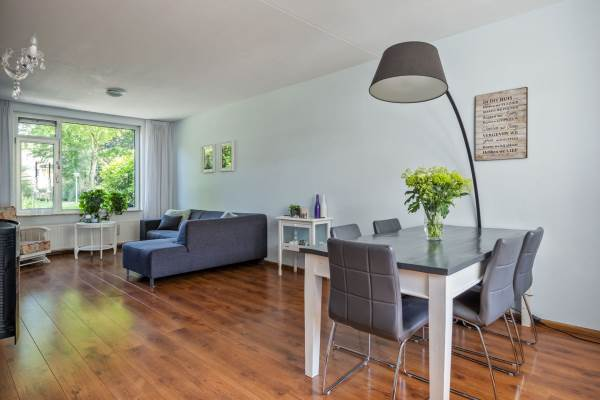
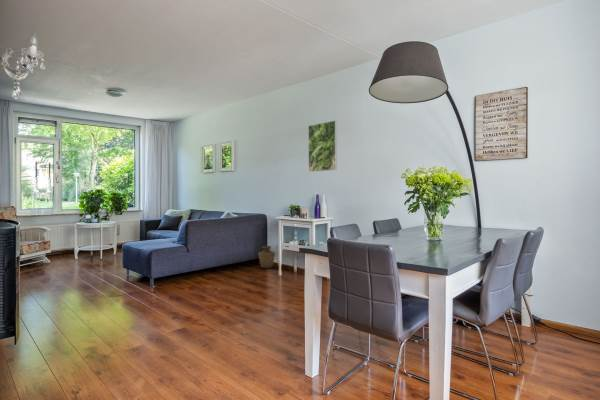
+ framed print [307,119,338,173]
+ vase [257,245,276,269]
